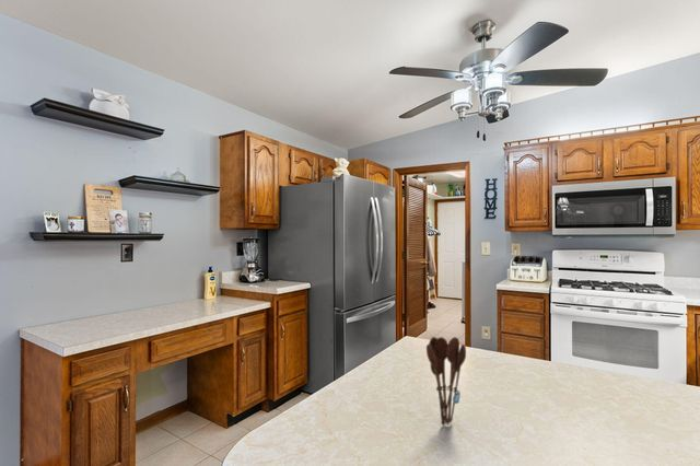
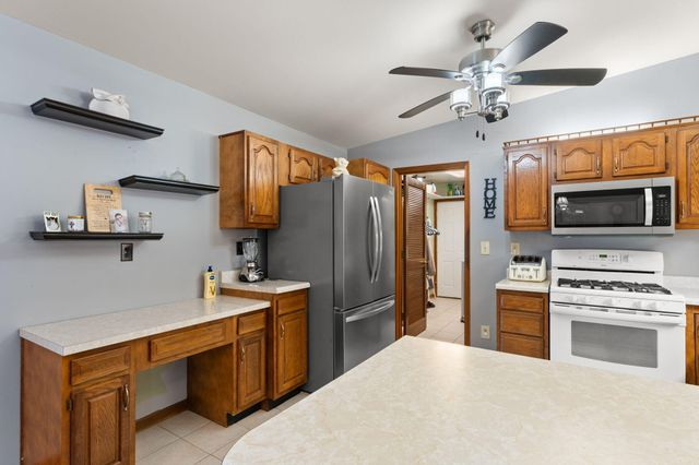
- utensil holder [425,336,467,426]
